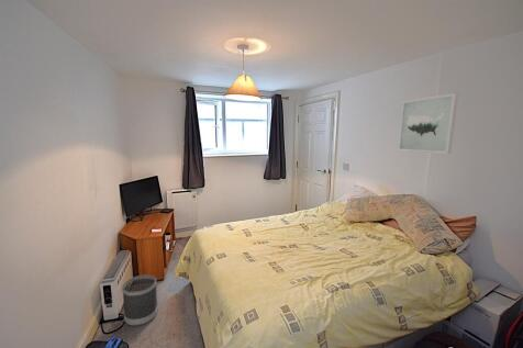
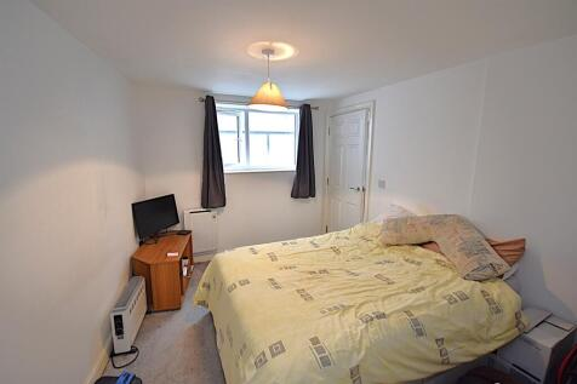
- wall art [397,92,459,155]
- wastebasket [121,273,159,327]
